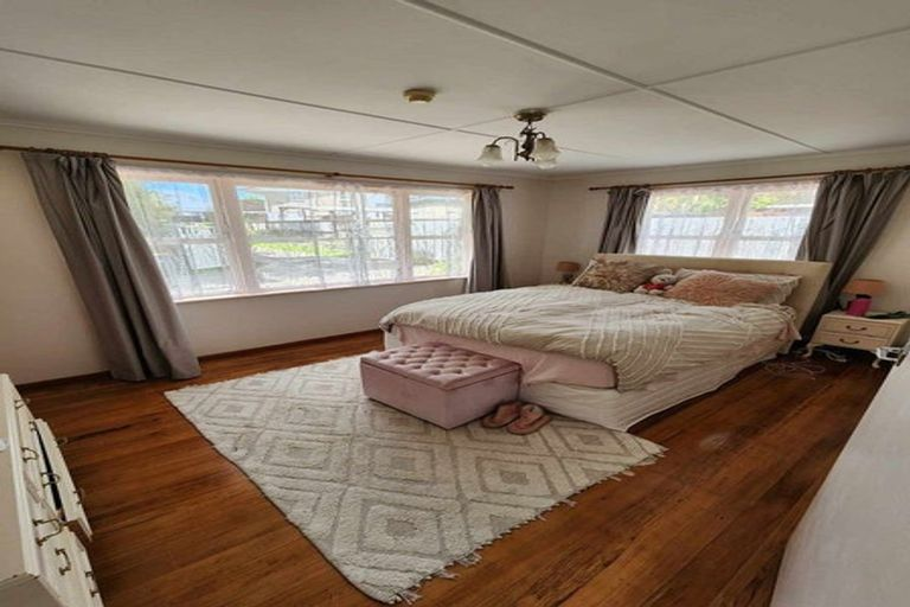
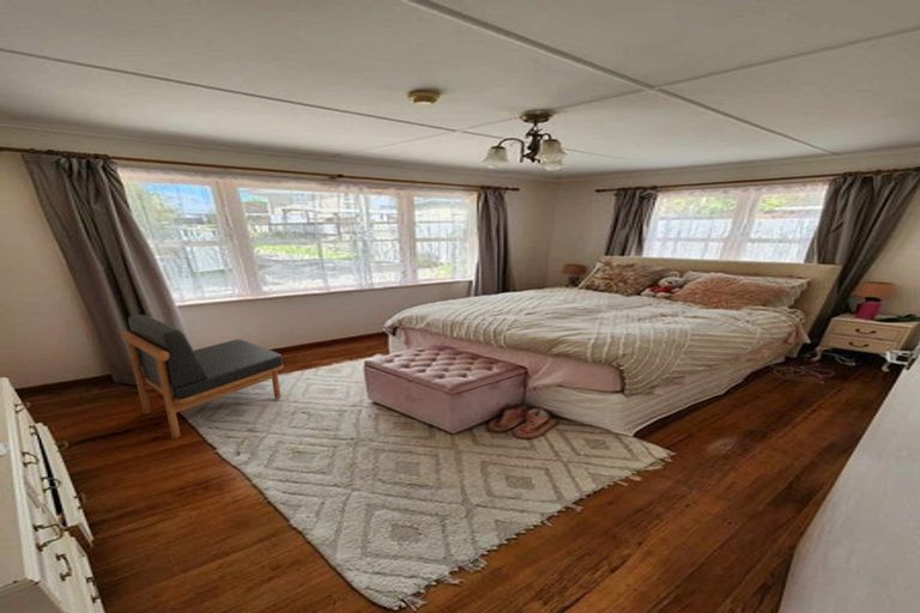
+ armless chair [120,314,284,439]
